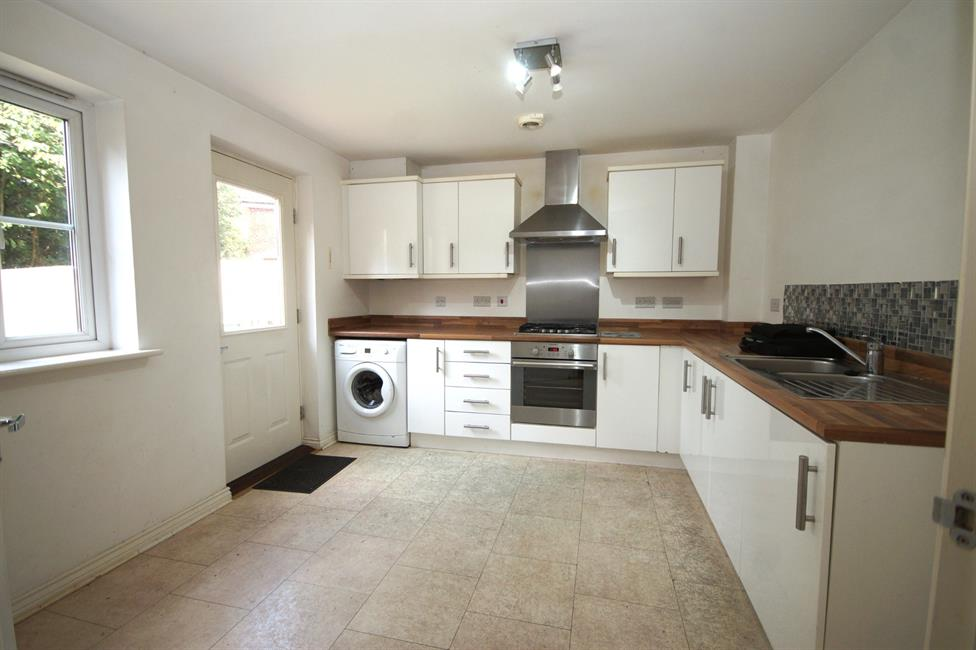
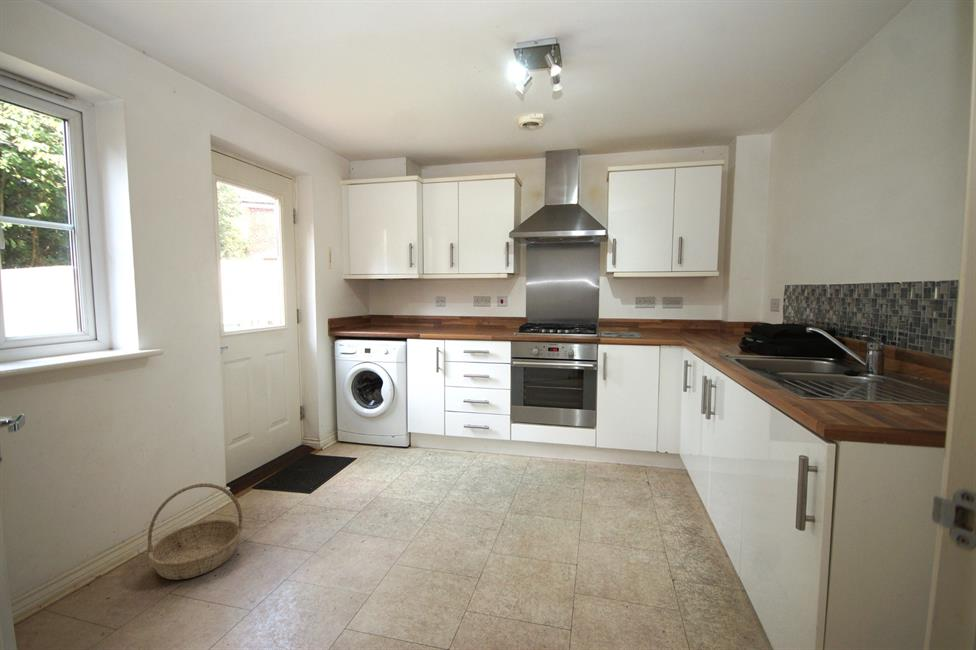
+ basket [146,482,244,581]
